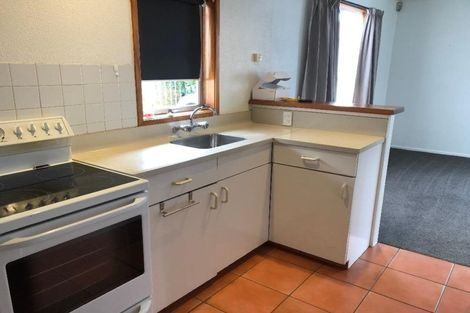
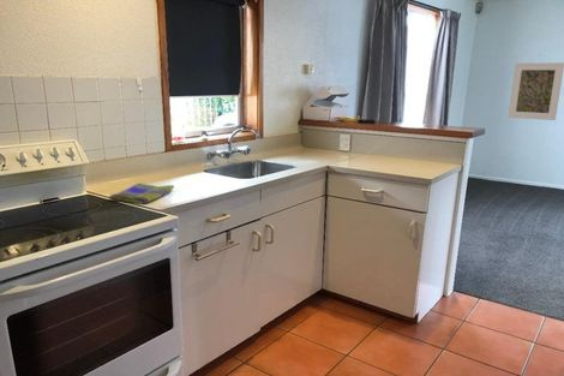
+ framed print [508,61,564,121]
+ dish towel [108,181,175,204]
